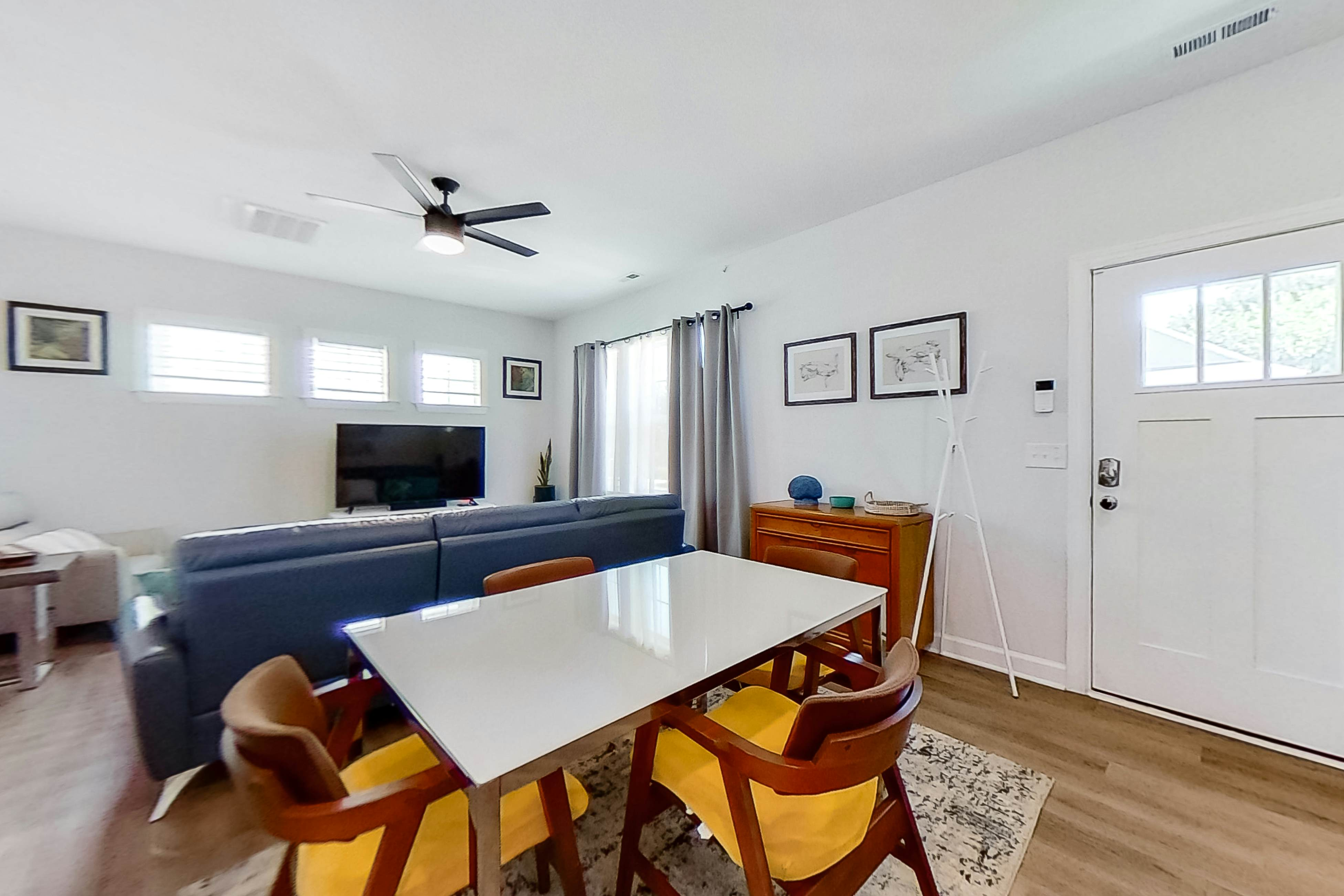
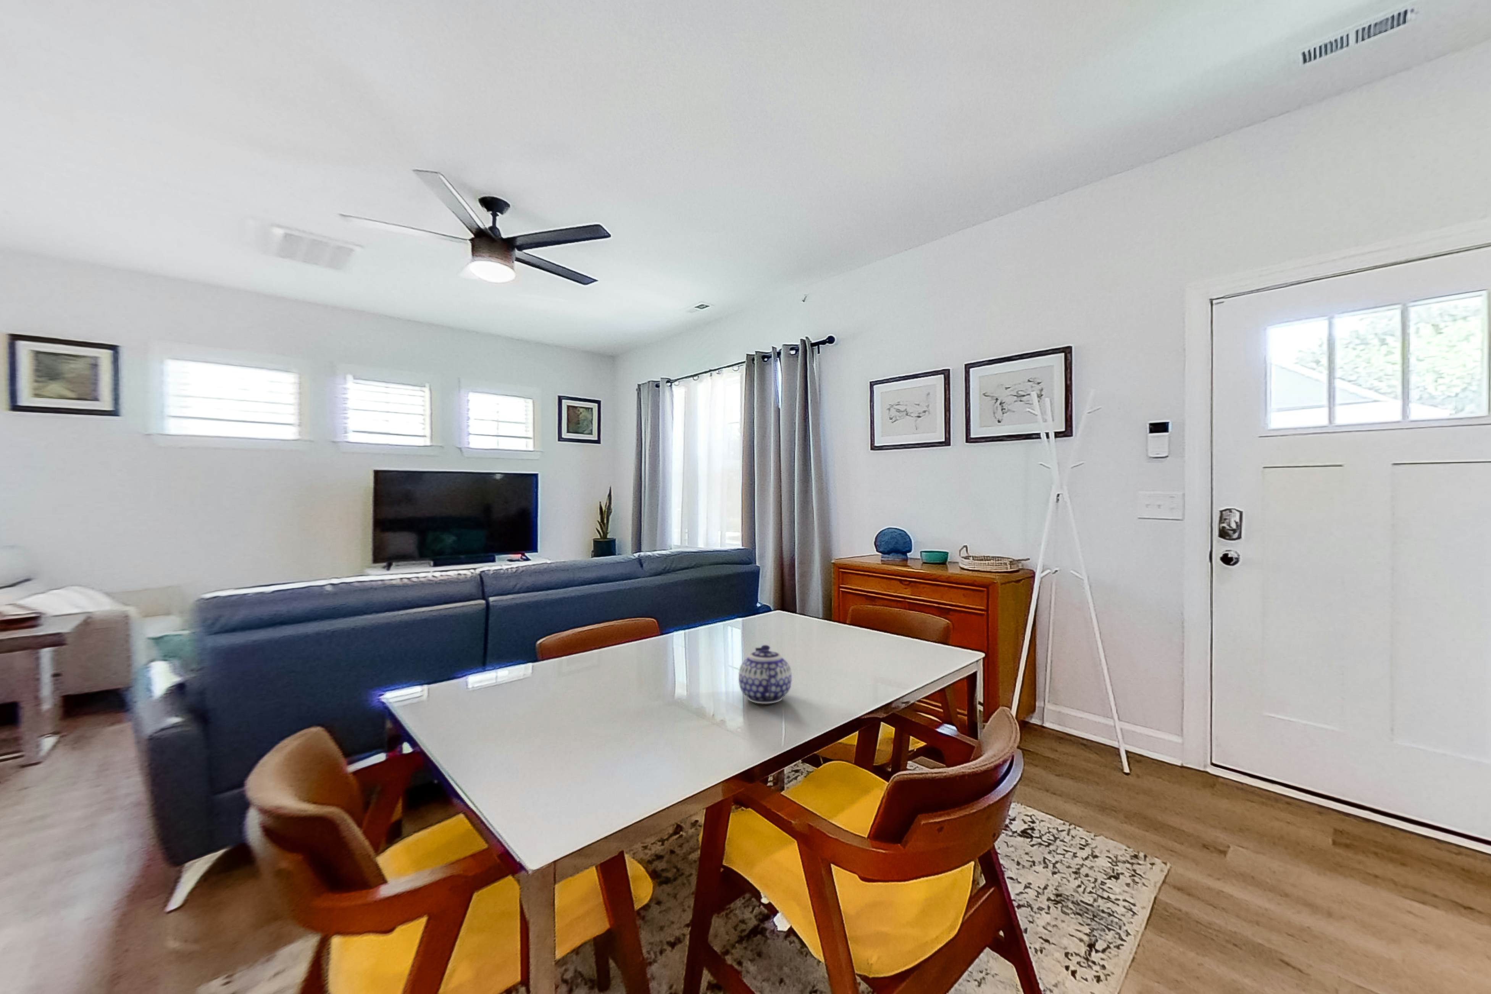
+ teapot [738,645,792,704]
